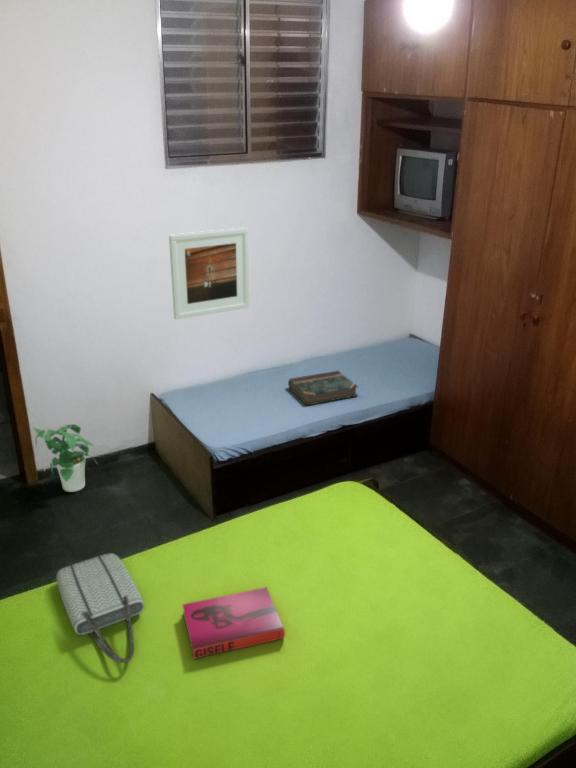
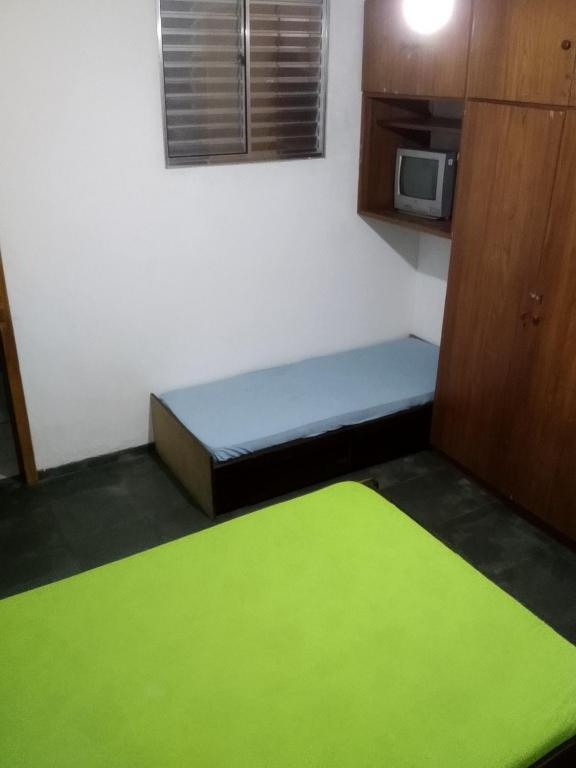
- hardback book [181,586,286,660]
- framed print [168,226,251,320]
- potted plant [32,423,98,493]
- tote bag [55,552,145,664]
- book [287,370,359,406]
